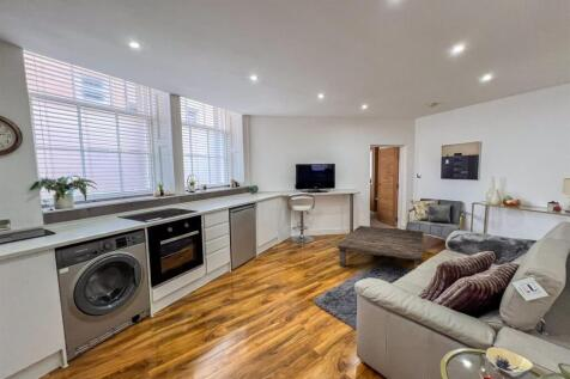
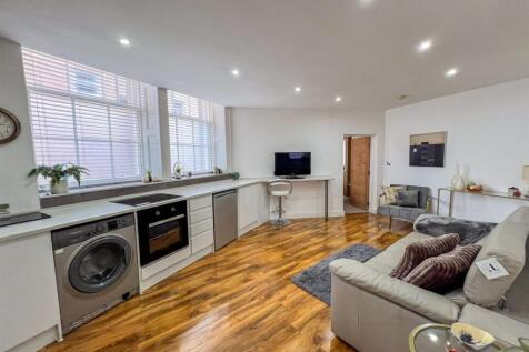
- coffee table [336,225,424,269]
